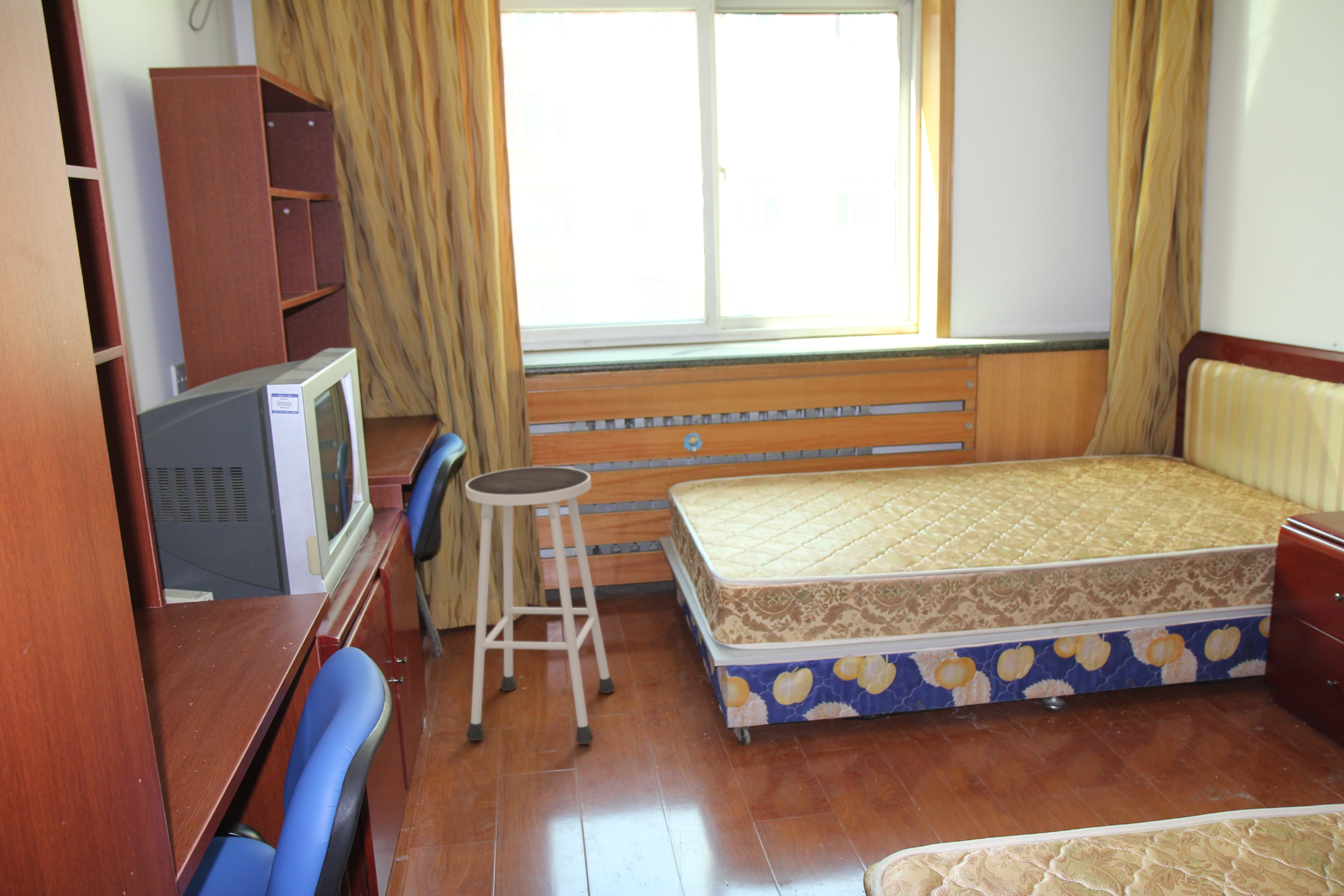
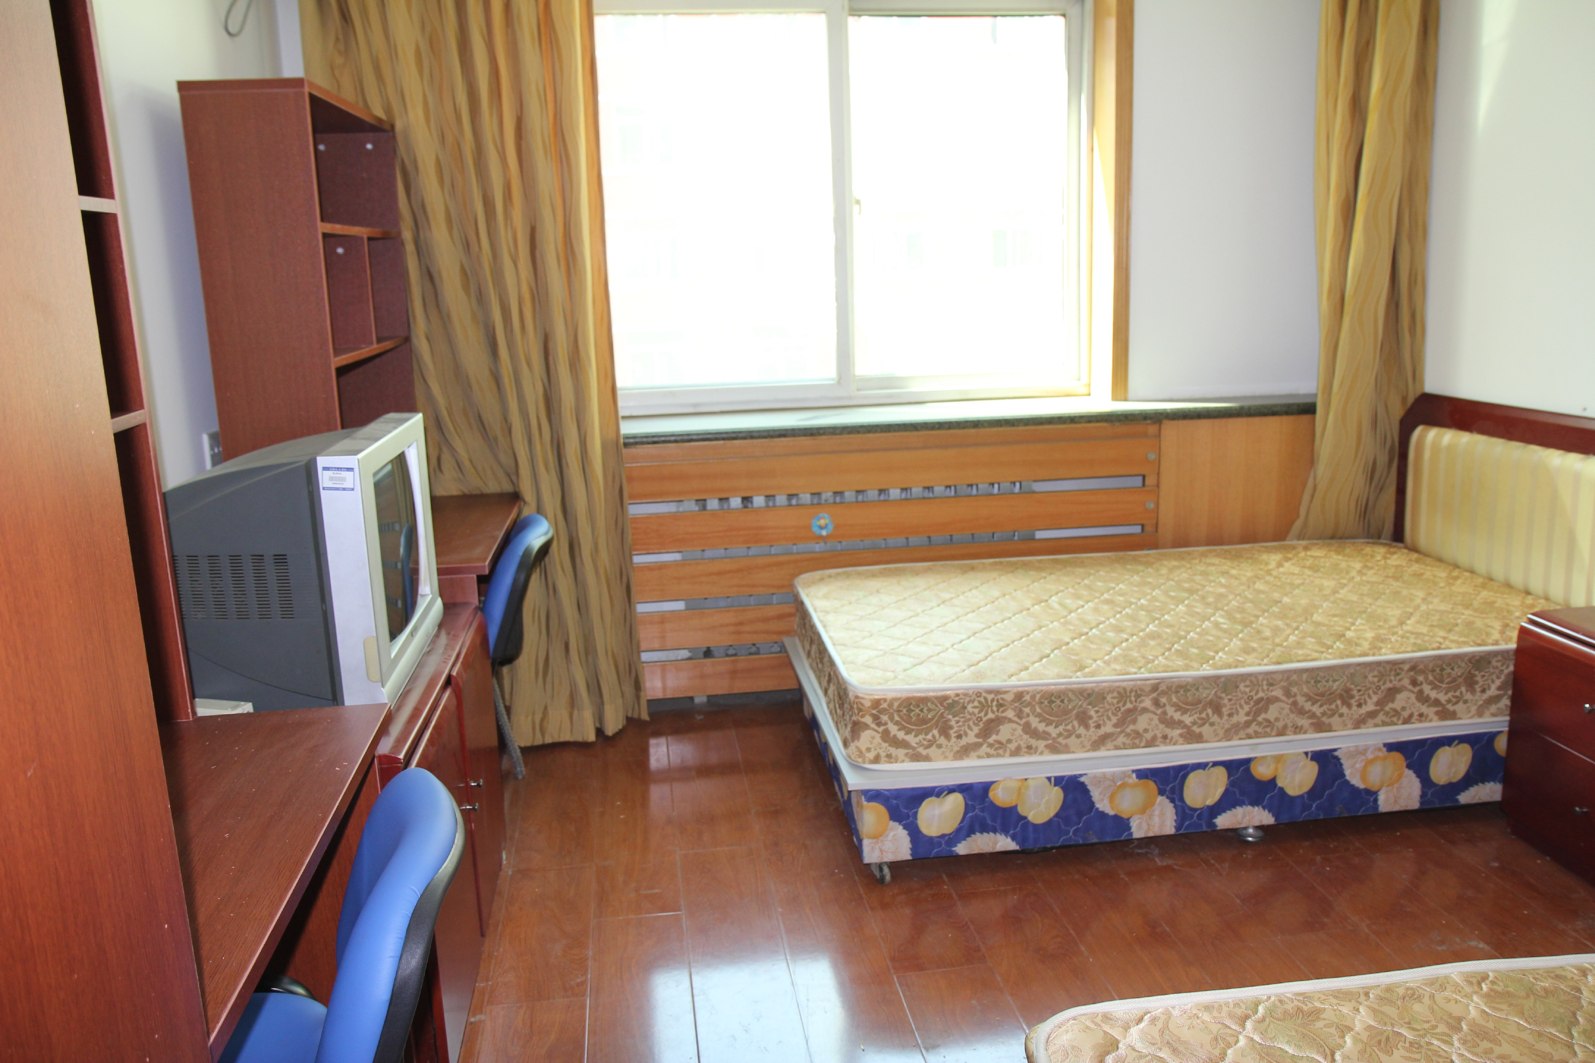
- stool [465,466,615,744]
